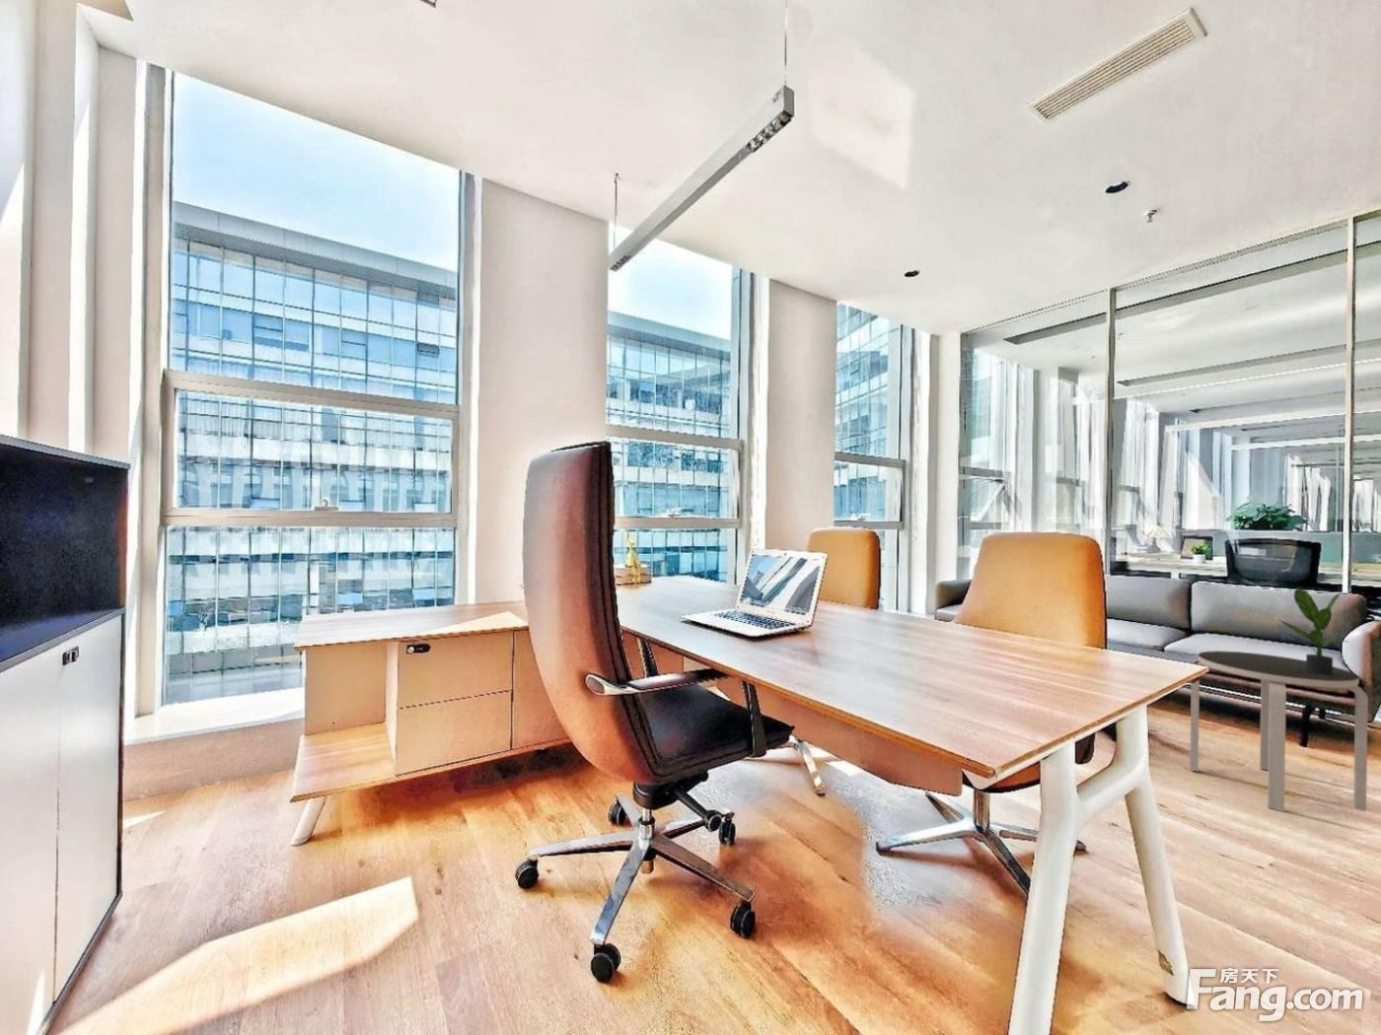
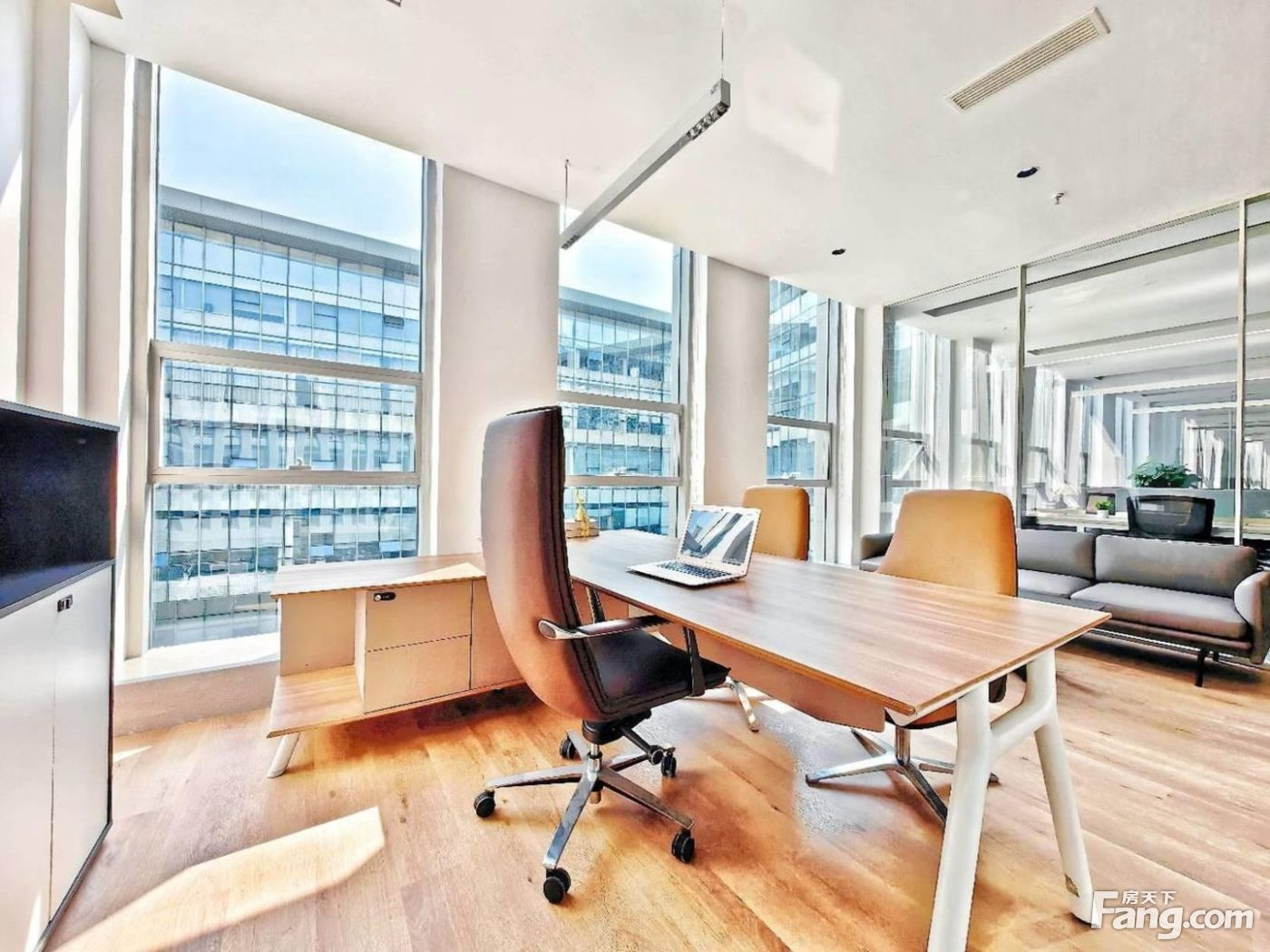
- side table [1189,649,1369,813]
- potted plant [1280,586,1351,675]
